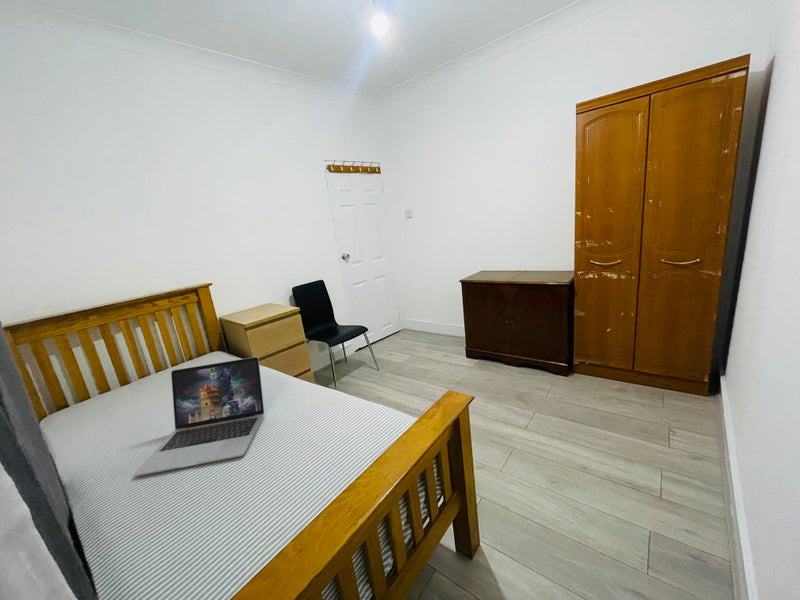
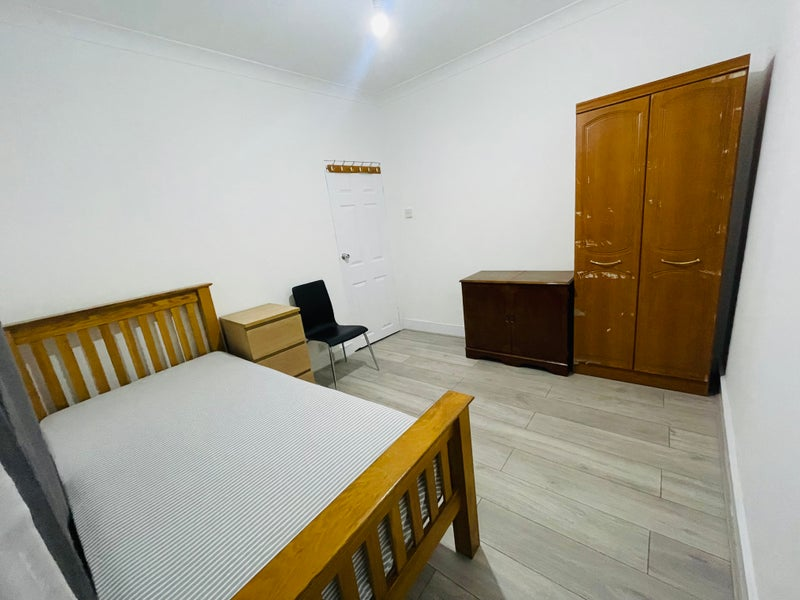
- laptop [134,356,265,477]
